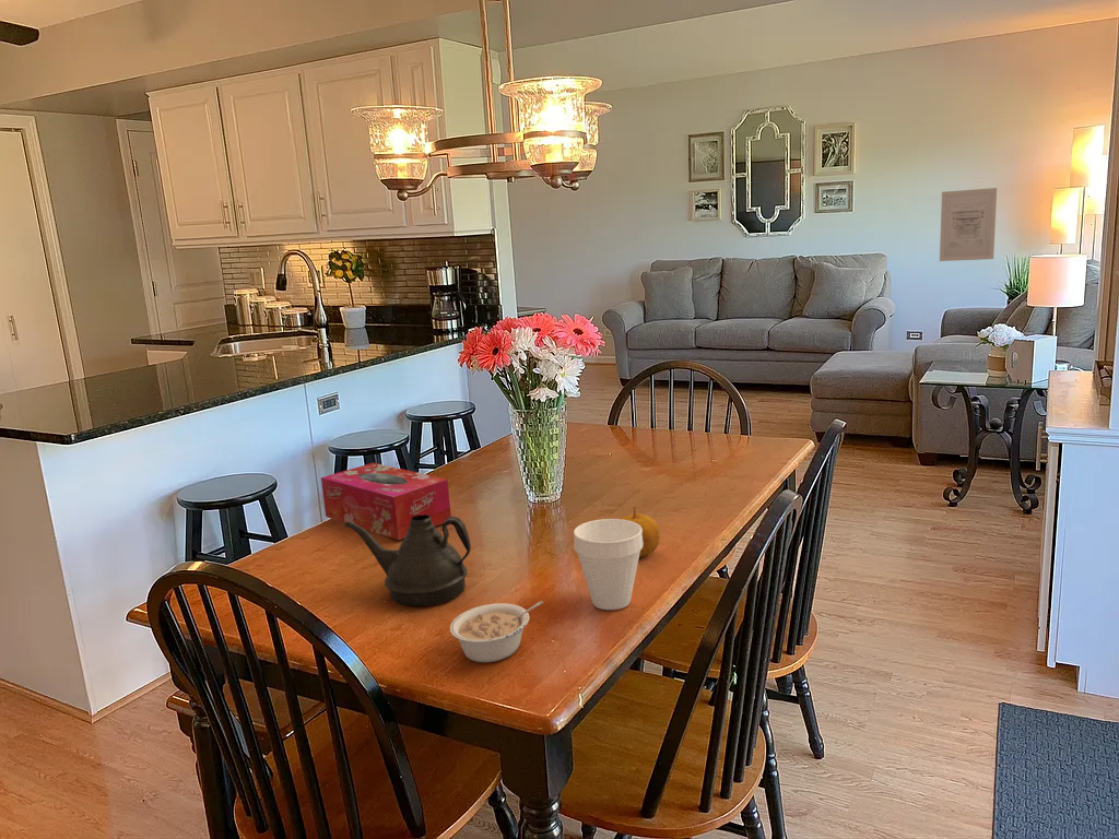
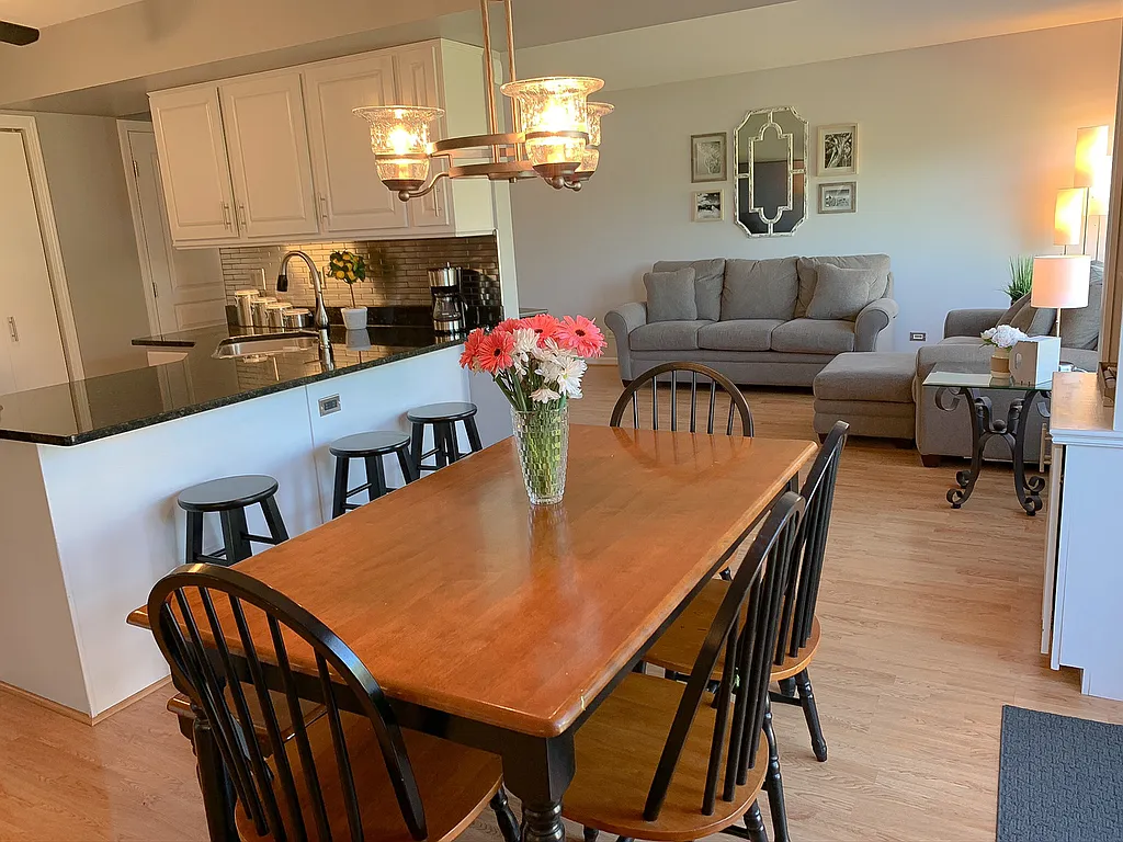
- tissue box [320,462,452,541]
- cup [573,518,643,611]
- teapot [343,515,472,607]
- fruit [621,505,661,557]
- wall art [939,187,998,262]
- legume [449,600,544,663]
